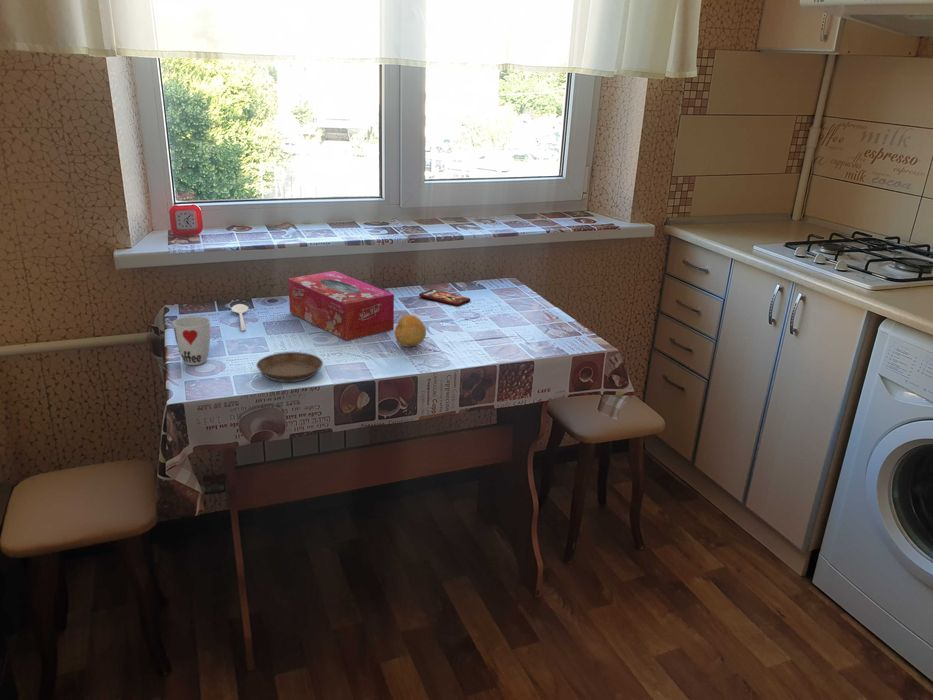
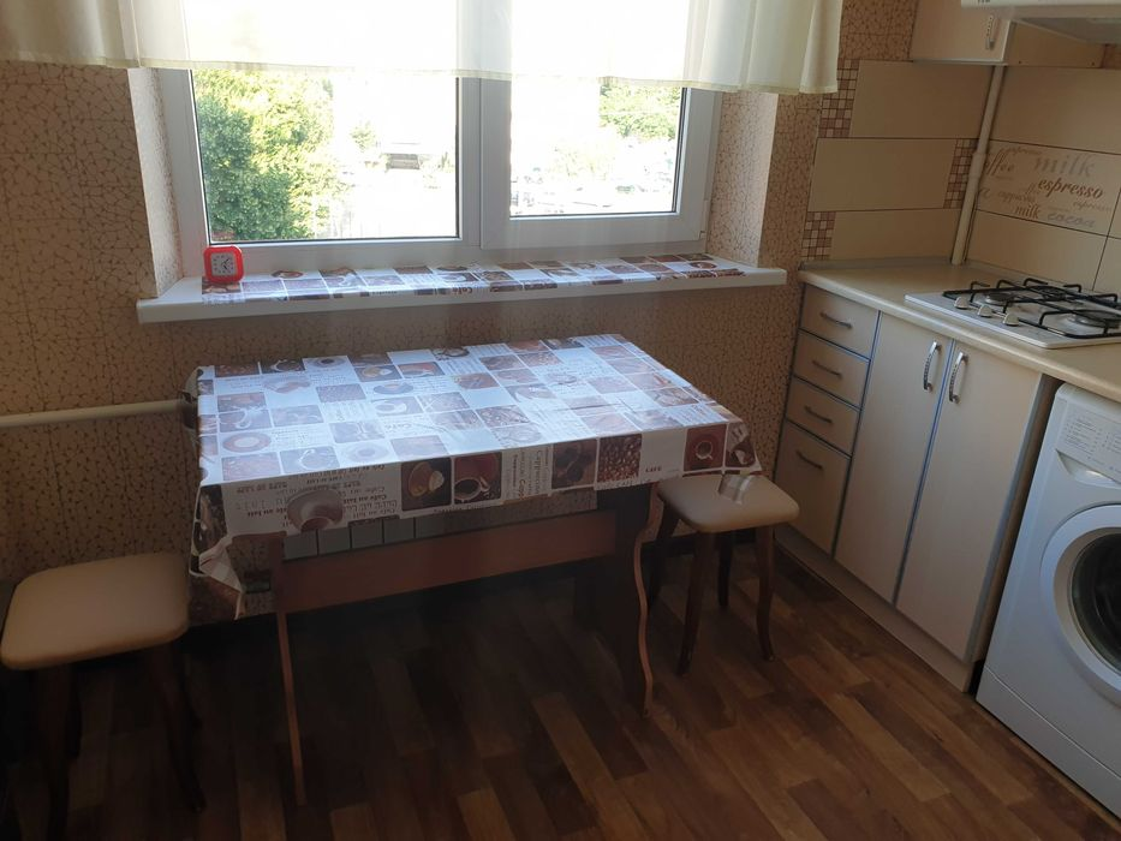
- cup [172,315,211,366]
- tissue box [287,270,395,342]
- stirrer [231,303,249,332]
- smartphone [418,288,471,306]
- fruit [394,314,427,348]
- saucer [255,351,324,383]
